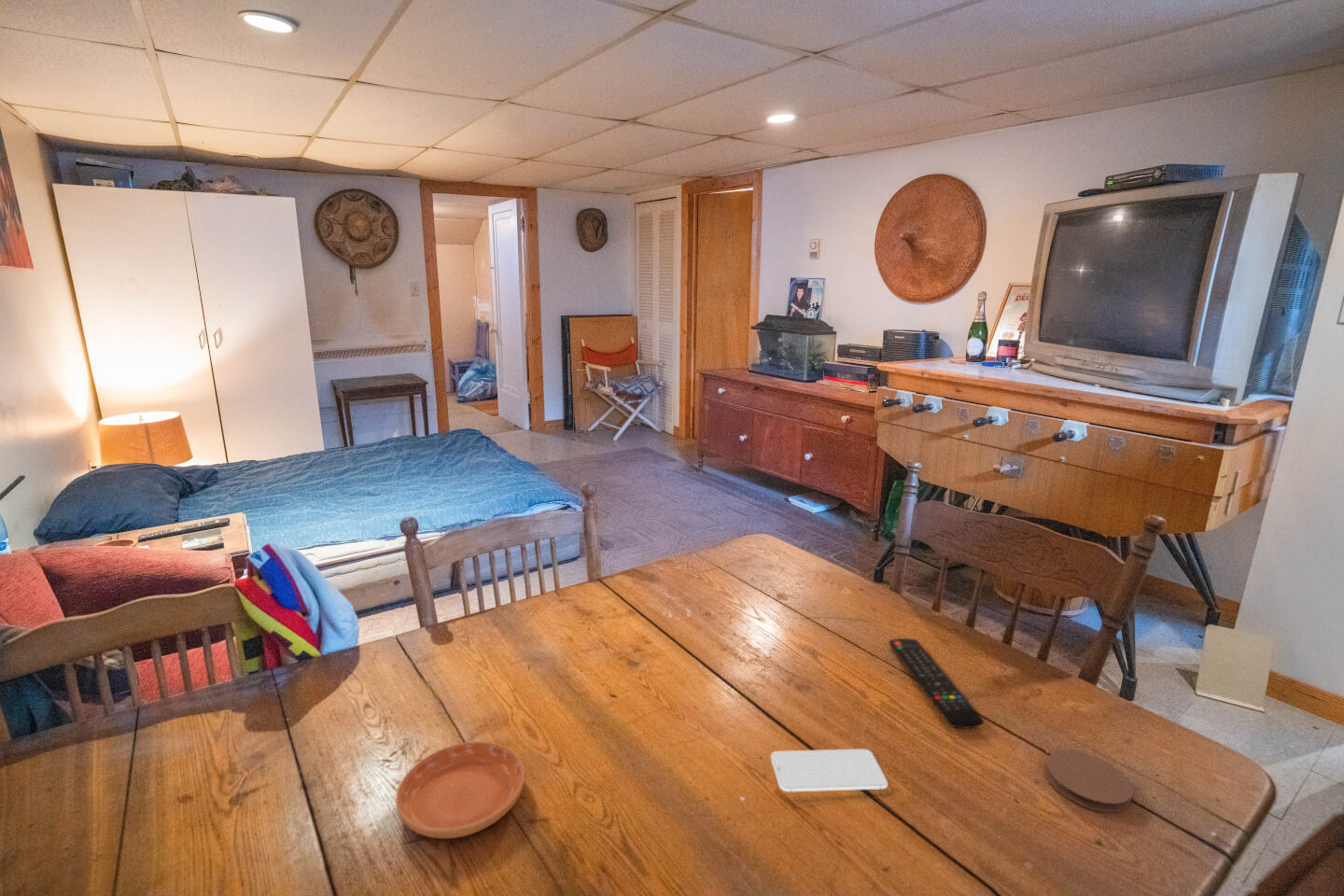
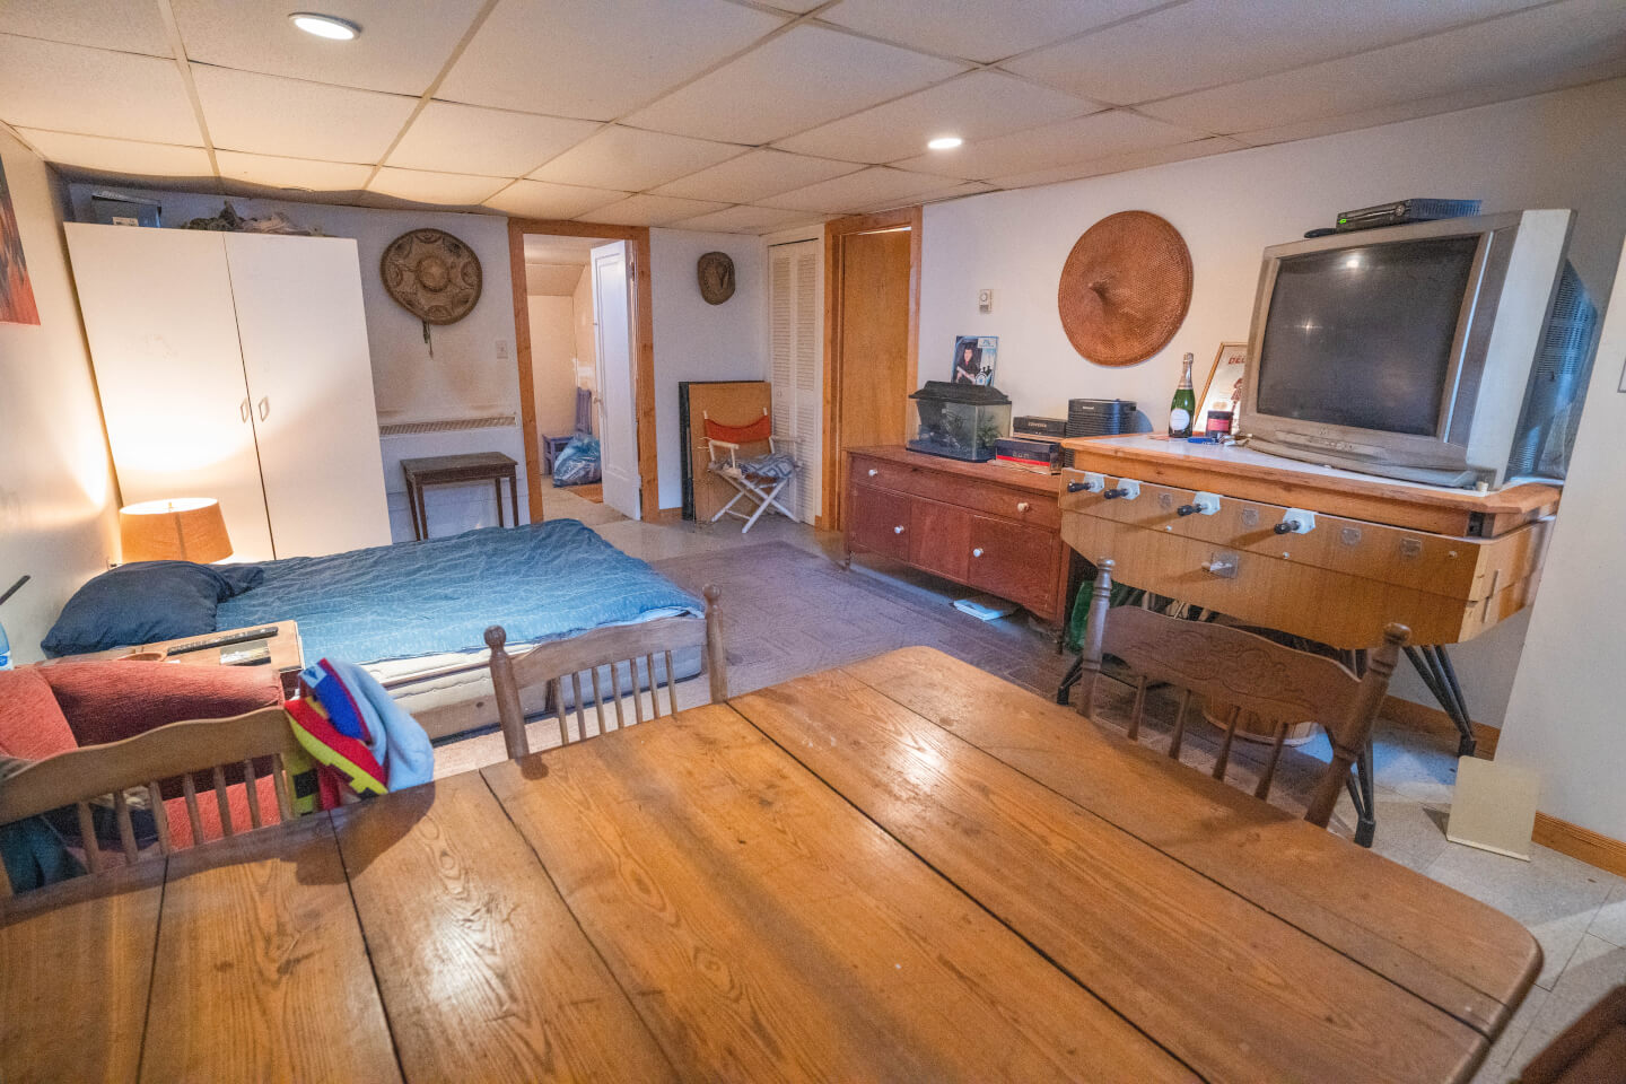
- saucer [395,741,525,839]
- smartphone [770,749,889,792]
- remote control [889,637,985,730]
- coaster [1044,749,1134,813]
